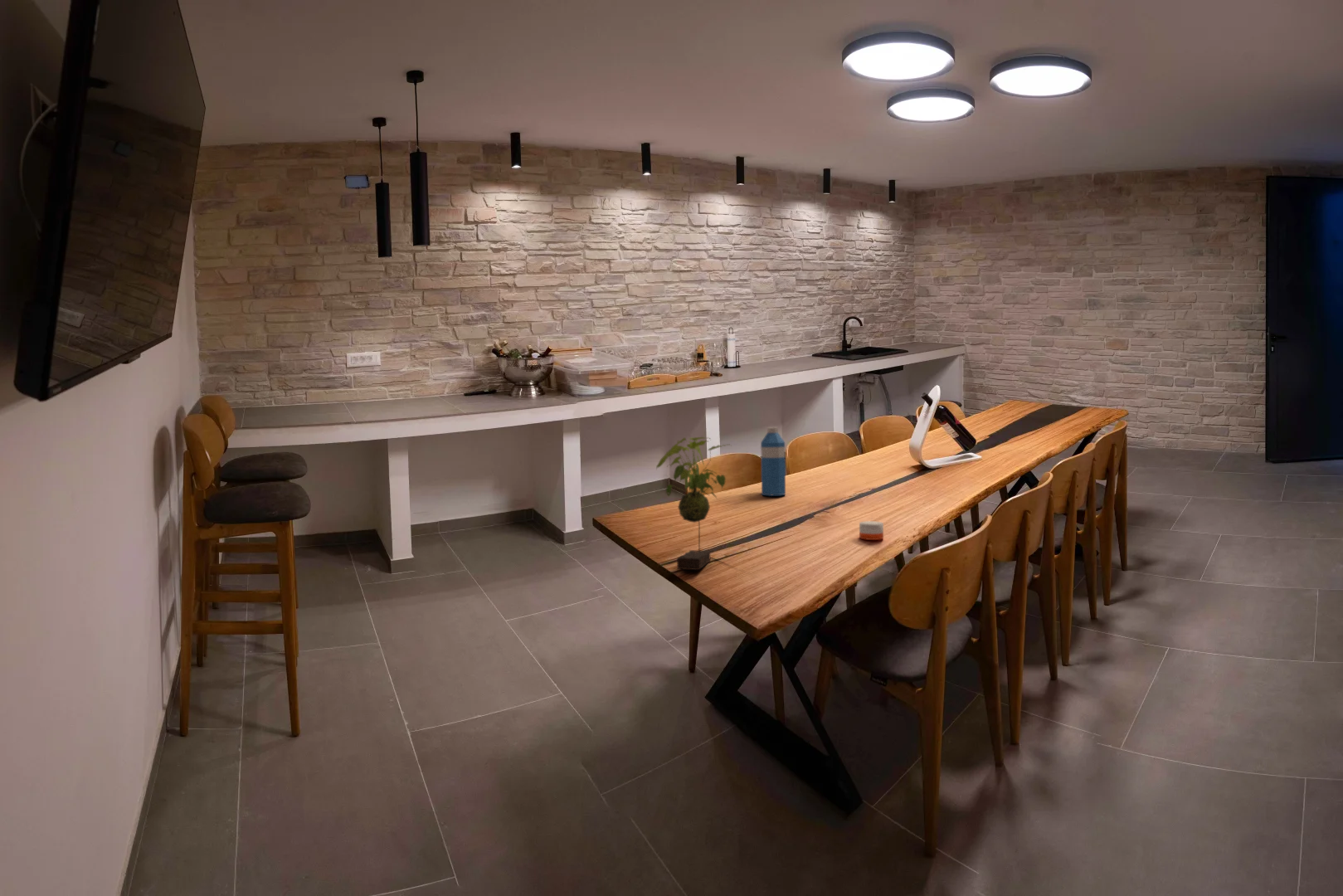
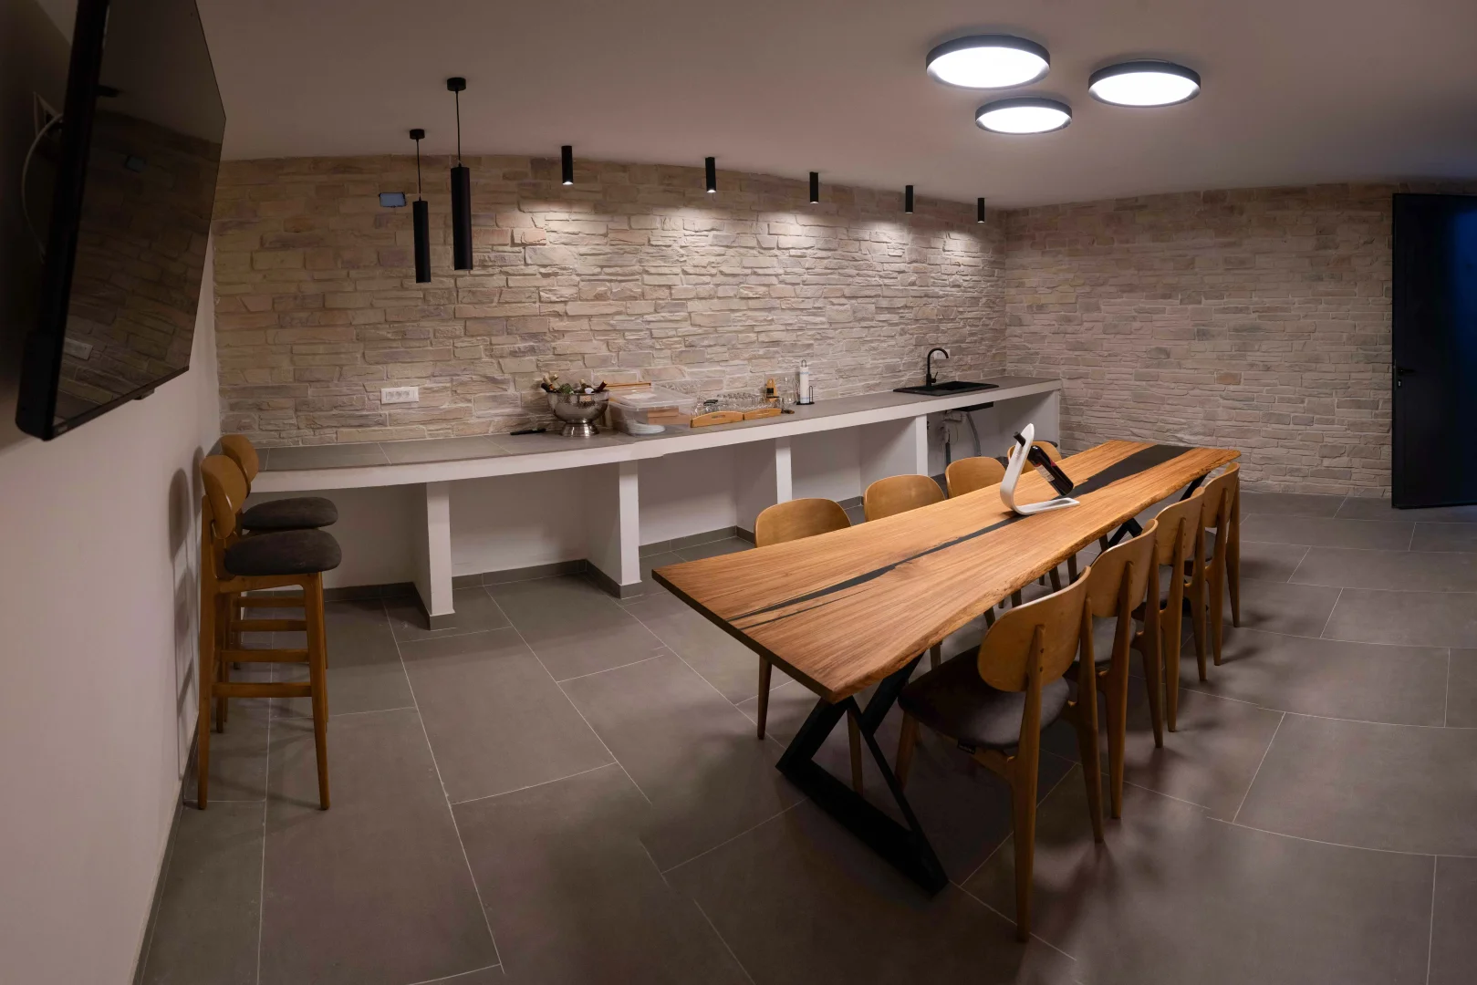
- plant [655,436,732,571]
- water bottle [760,426,786,497]
- candle [859,514,884,541]
